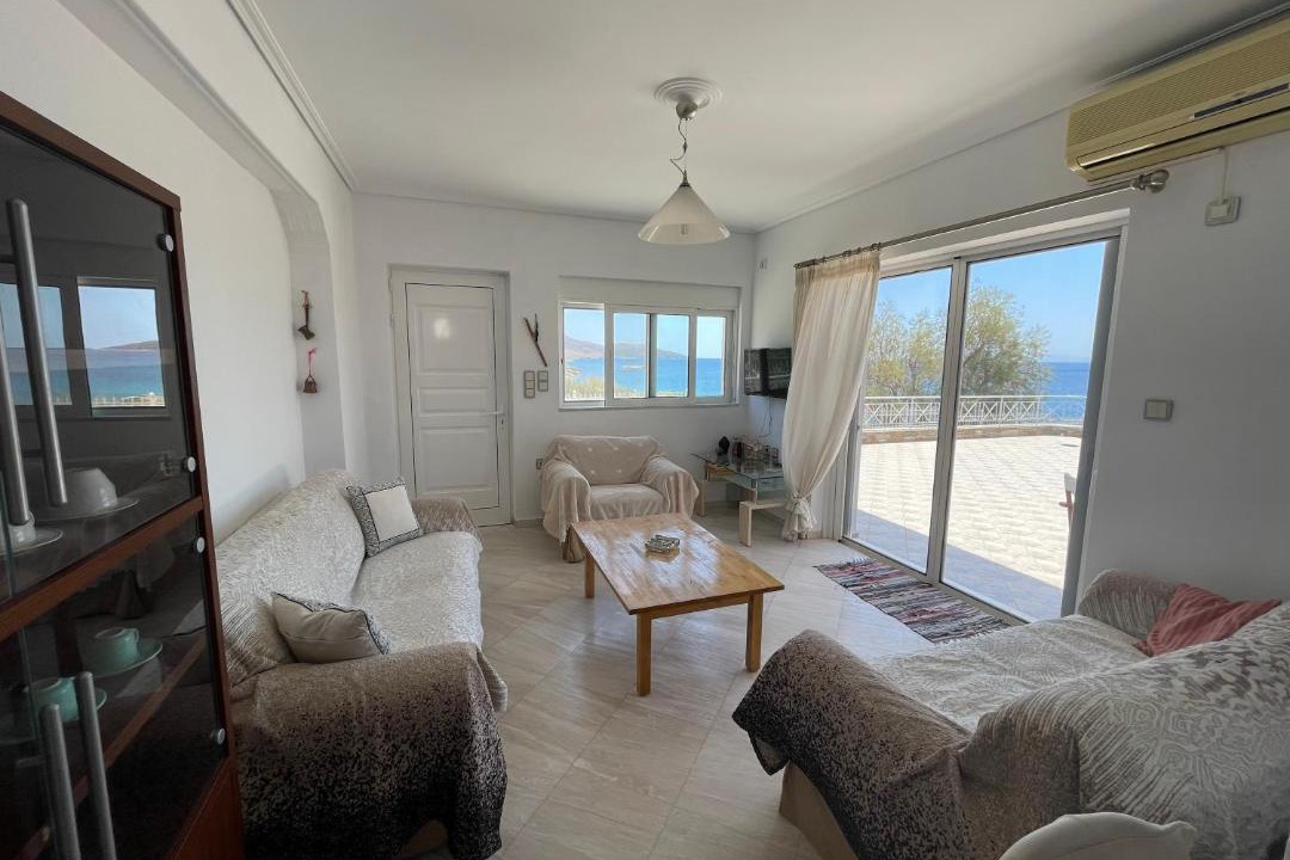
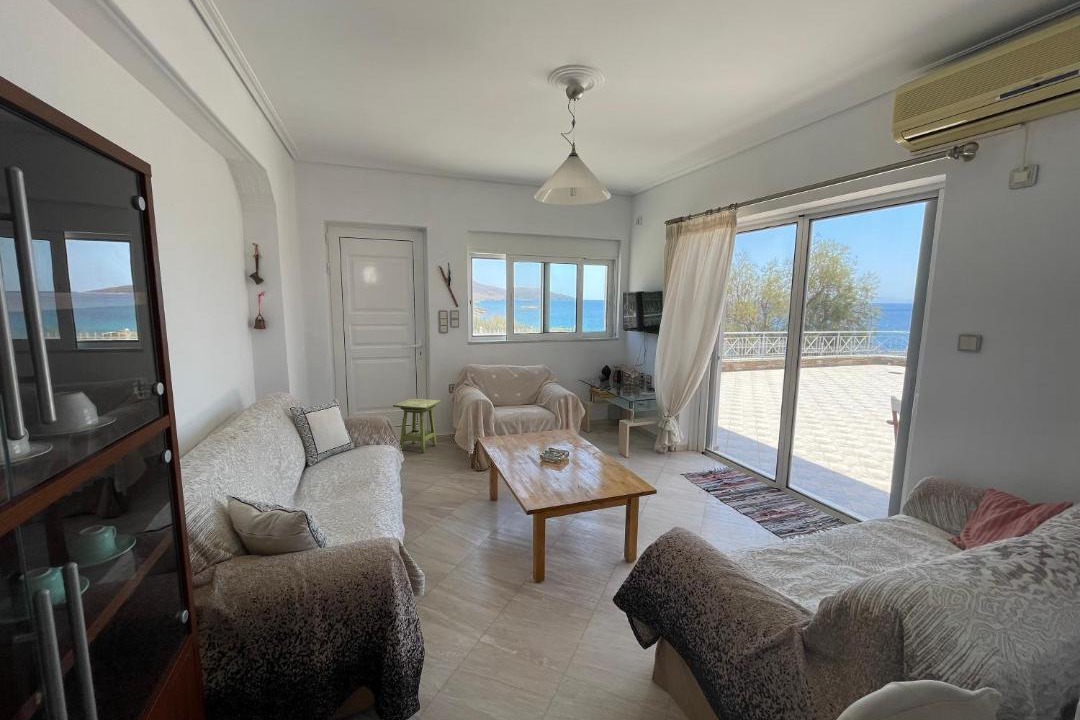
+ side table [392,398,442,454]
